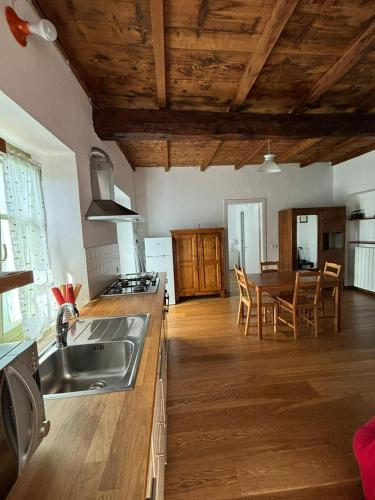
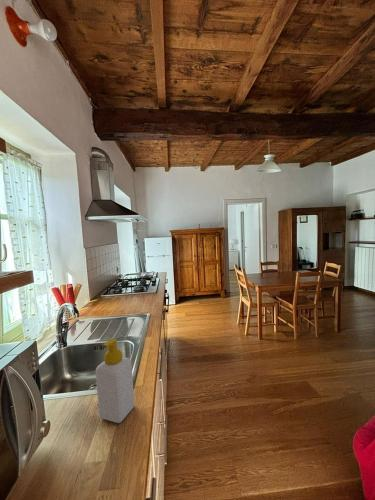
+ soap bottle [95,338,135,424]
